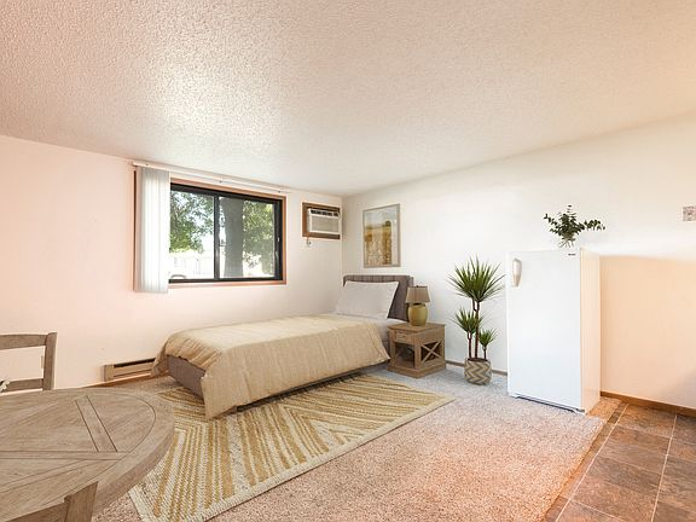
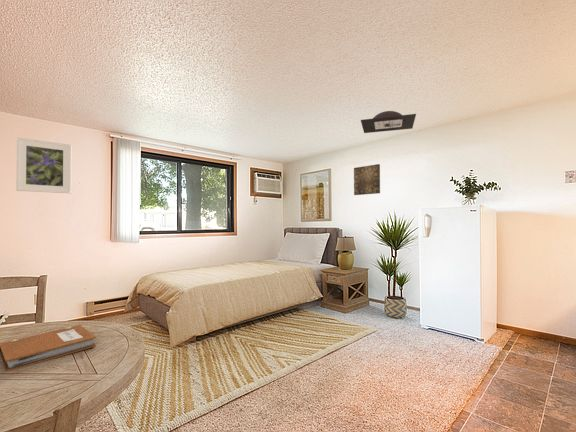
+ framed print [15,136,72,194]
+ notebook [0,324,97,372]
+ ceiling light [360,110,417,134]
+ wall art [353,163,381,196]
